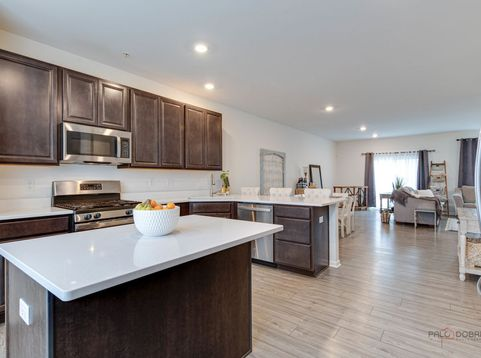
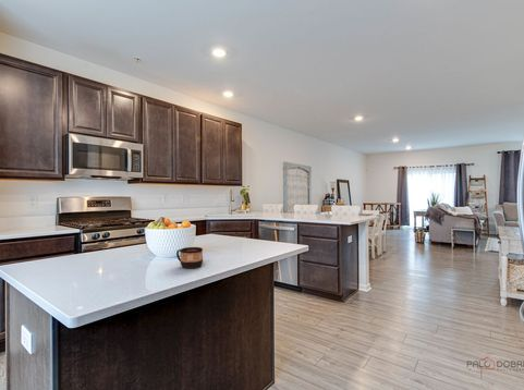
+ cup [175,246,204,269]
